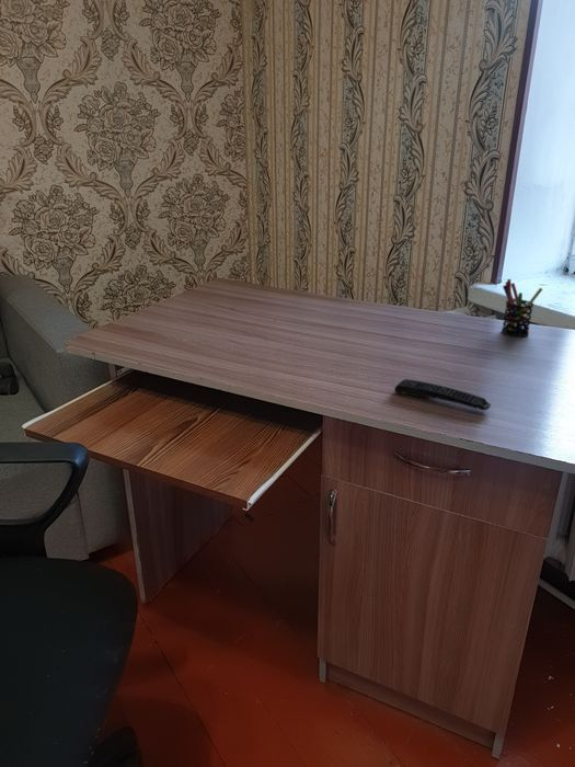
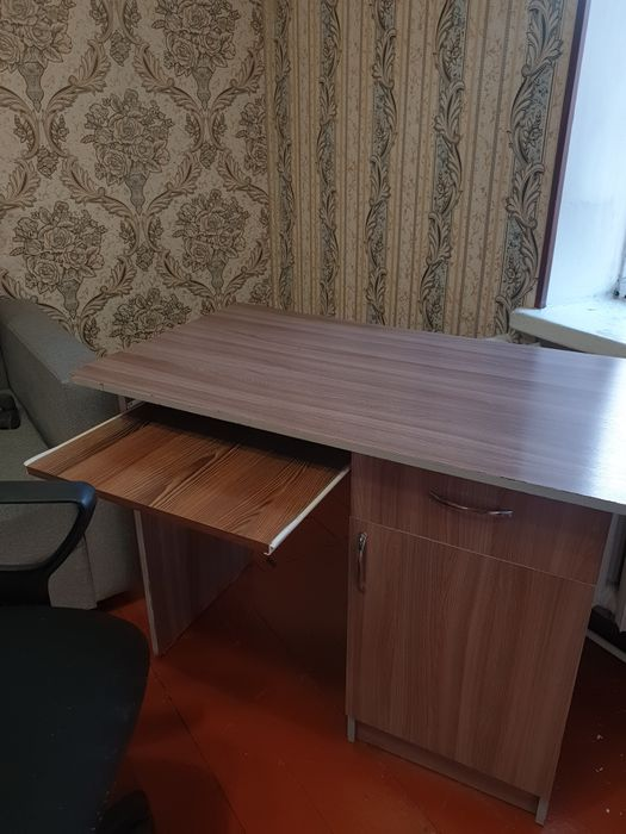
- remote control [394,378,492,411]
- pen holder [501,278,543,337]
